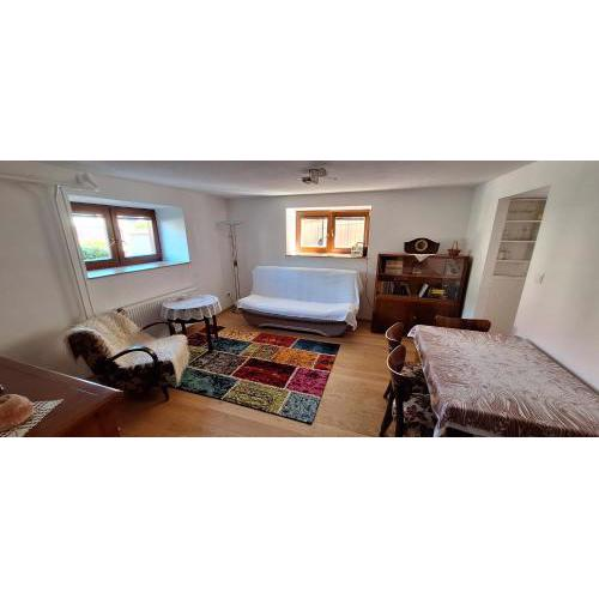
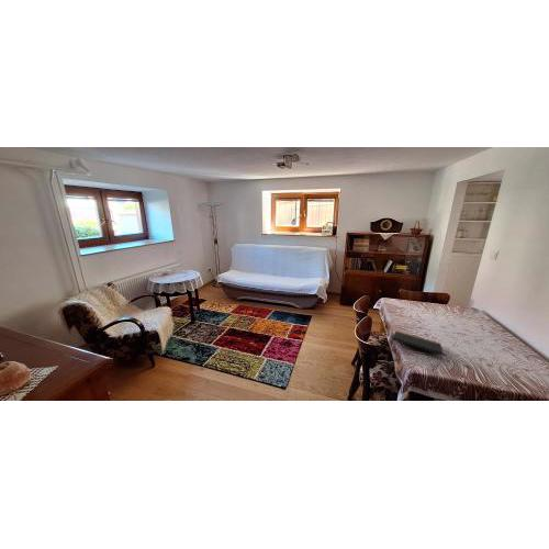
+ notepad [392,329,444,360]
